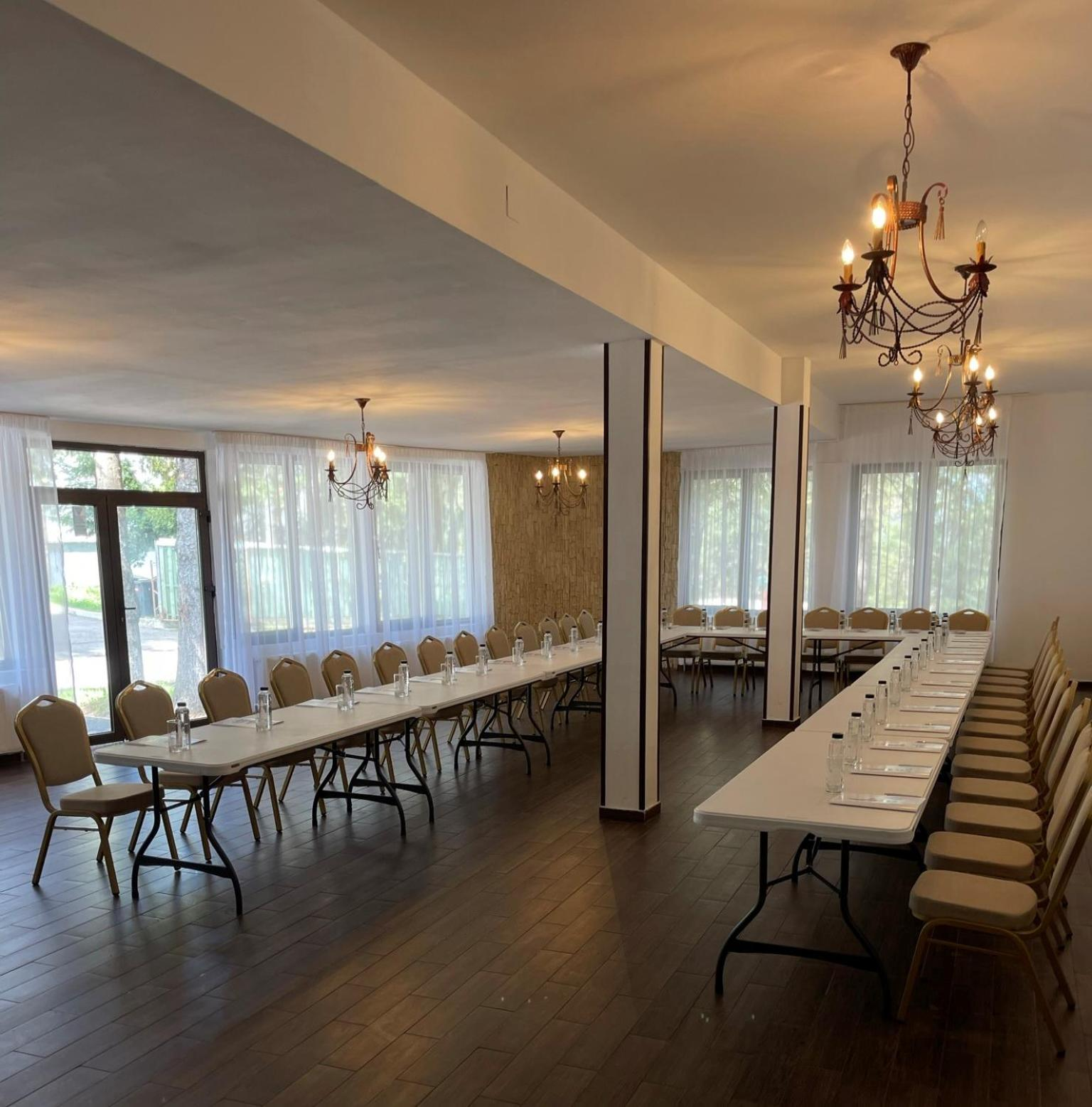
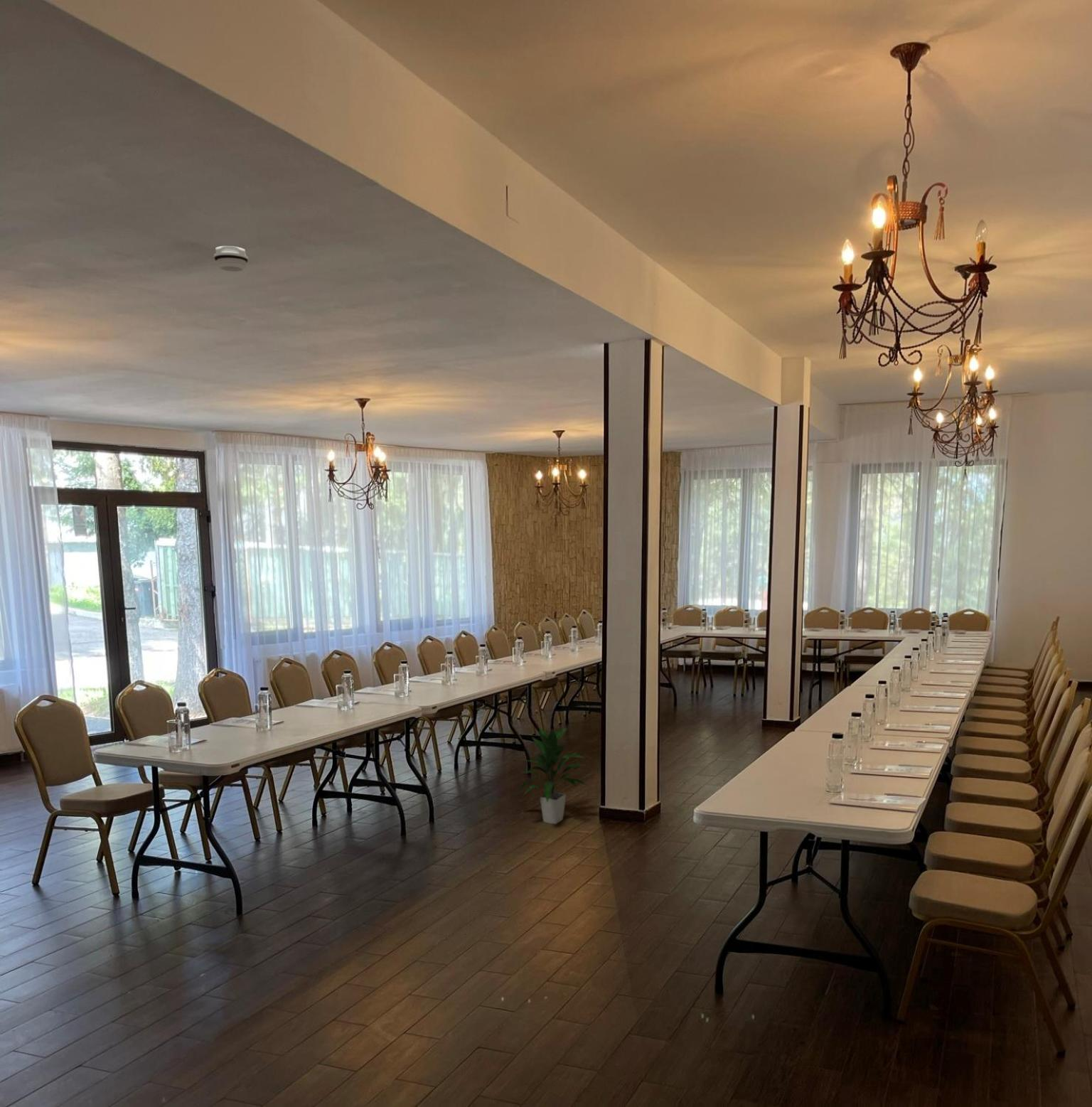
+ smoke detector [213,245,249,272]
+ indoor plant [519,727,589,825]
